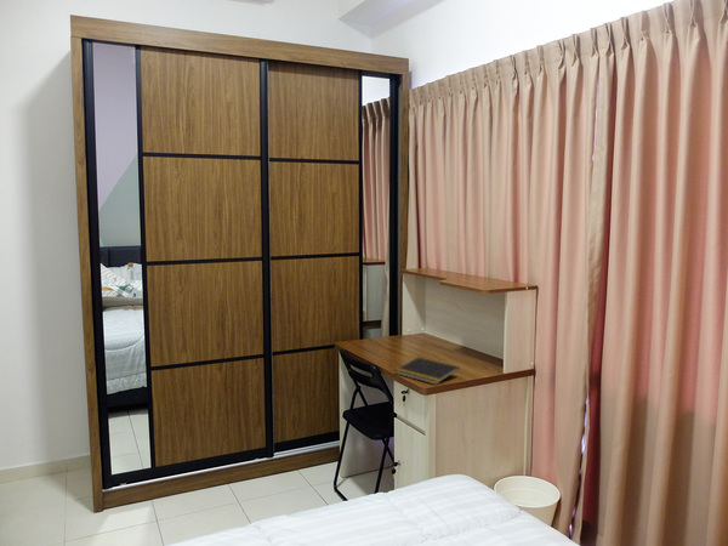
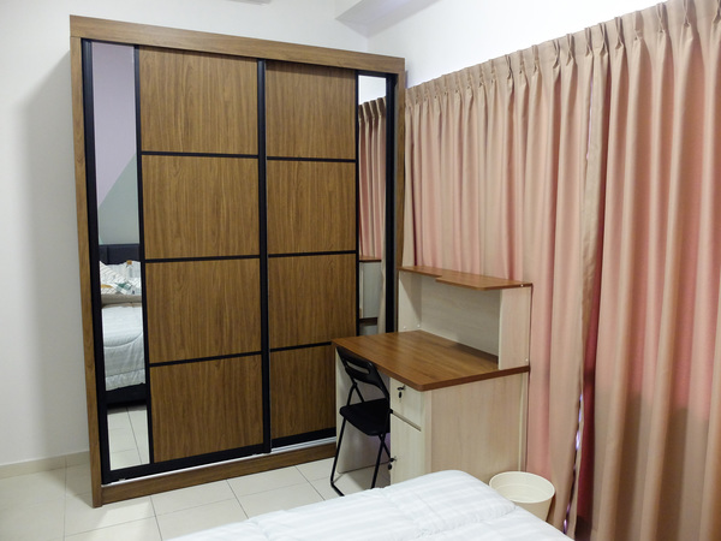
- notepad [393,357,461,386]
